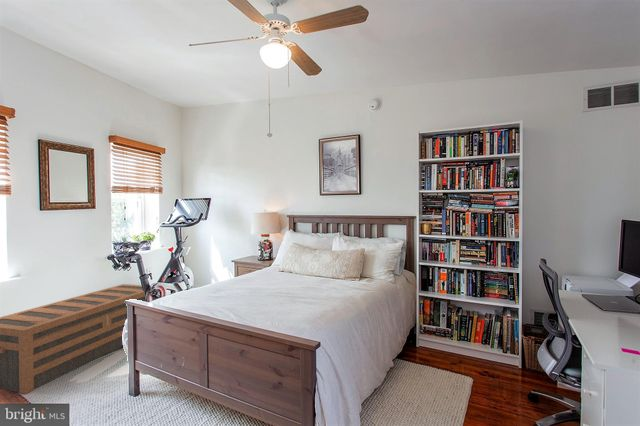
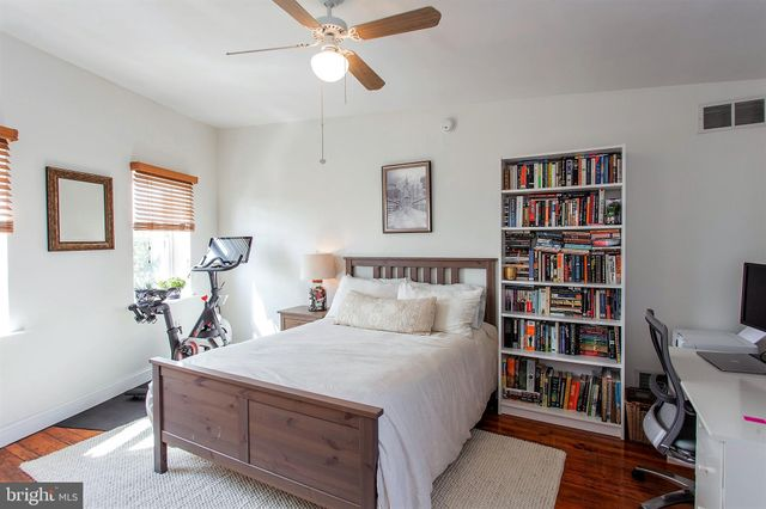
- storage bench [0,283,146,395]
